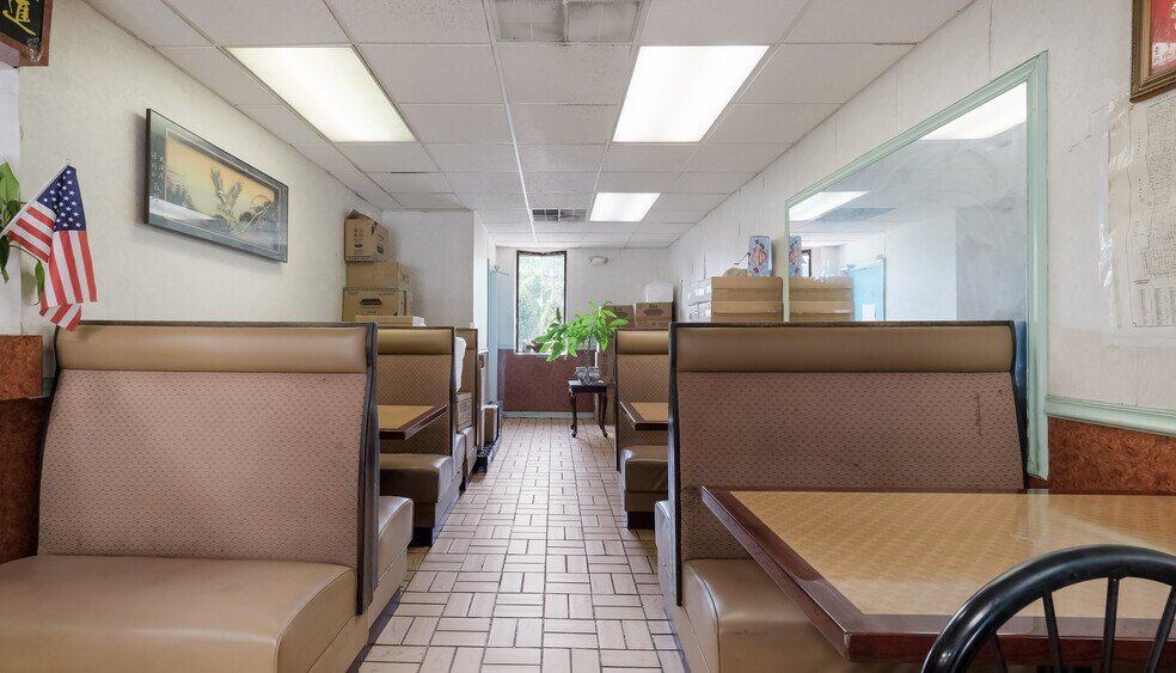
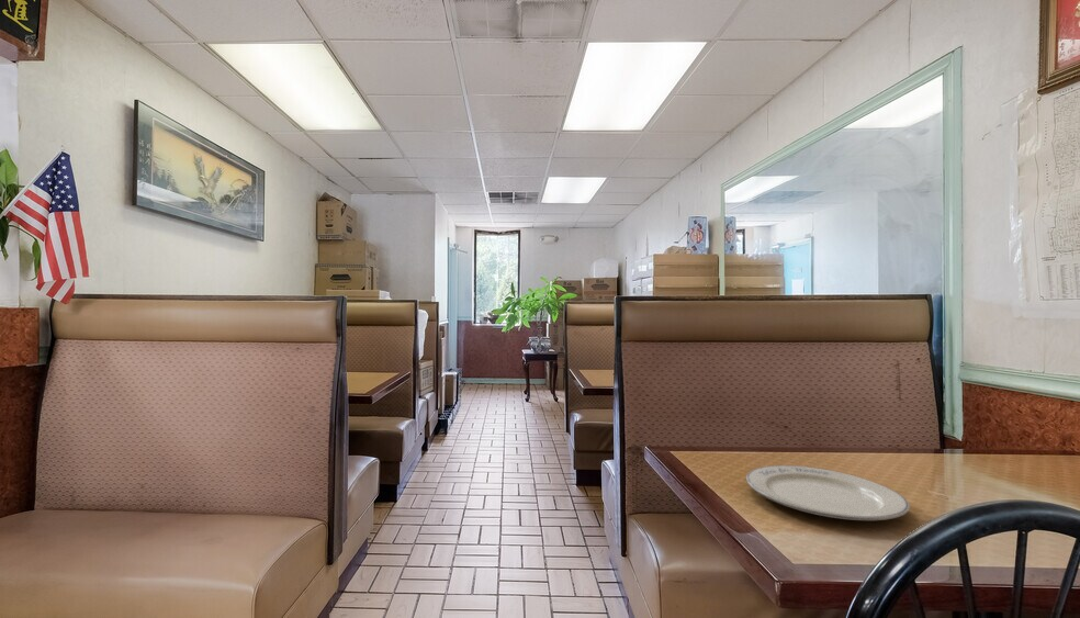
+ chinaware [745,464,911,521]
